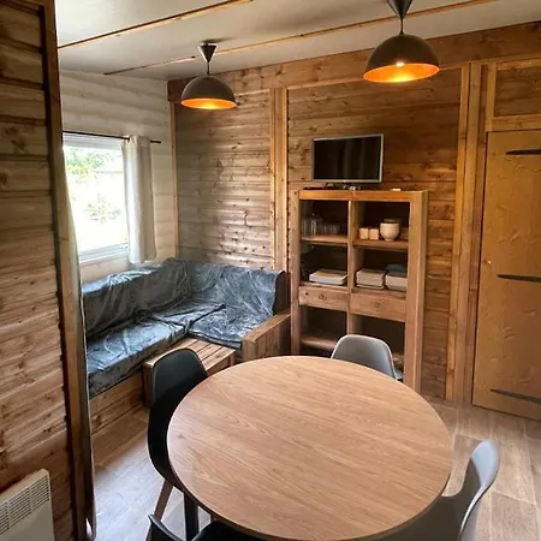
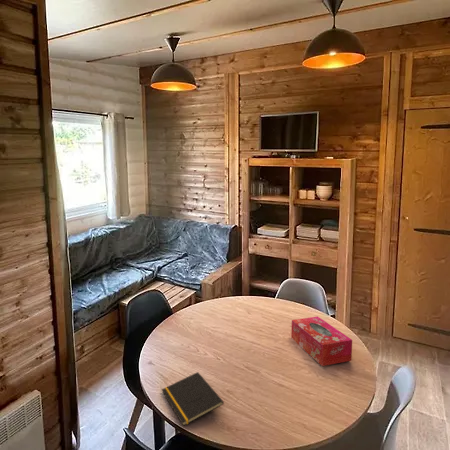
+ notepad [161,371,225,427]
+ tissue box [290,316,353,367]
